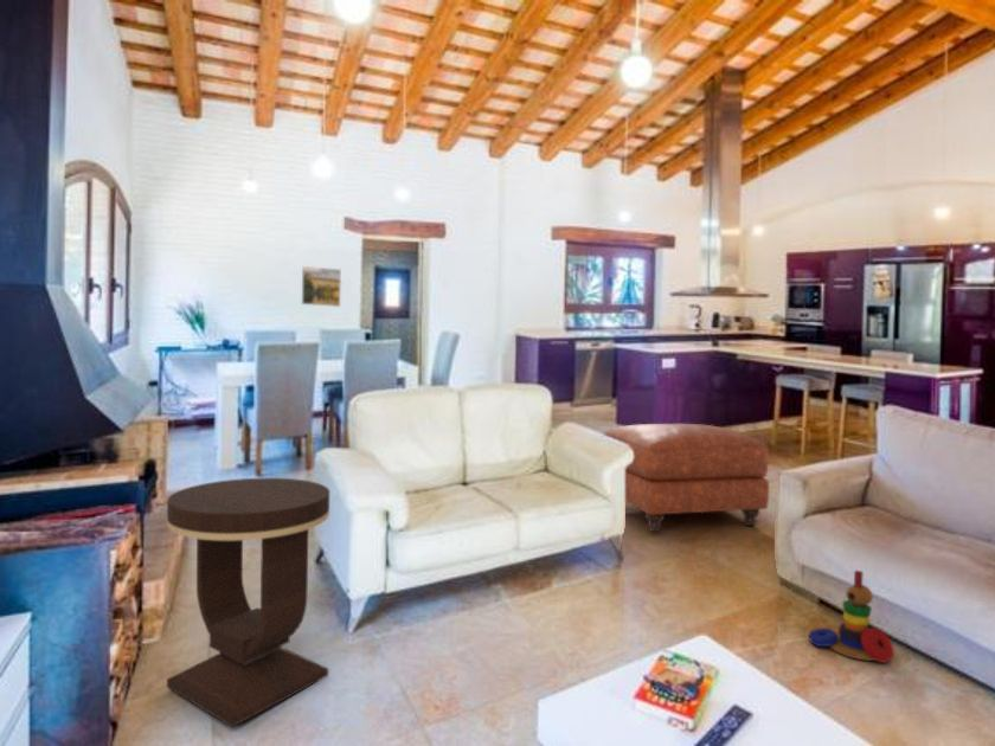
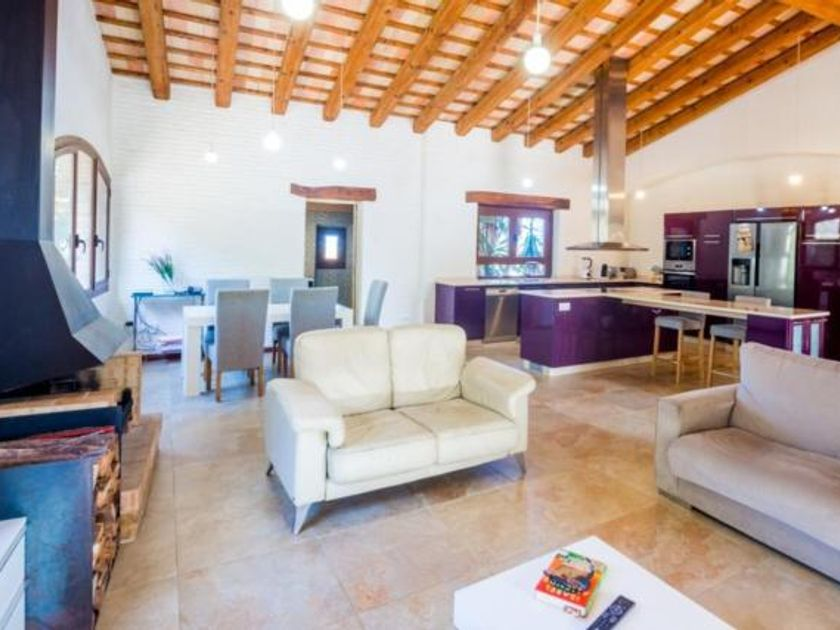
- stacking toy [807,570,896,664]
- ottoman [602,423,770,533]
- side table [166,477,330,728]
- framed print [301,265,342,308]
